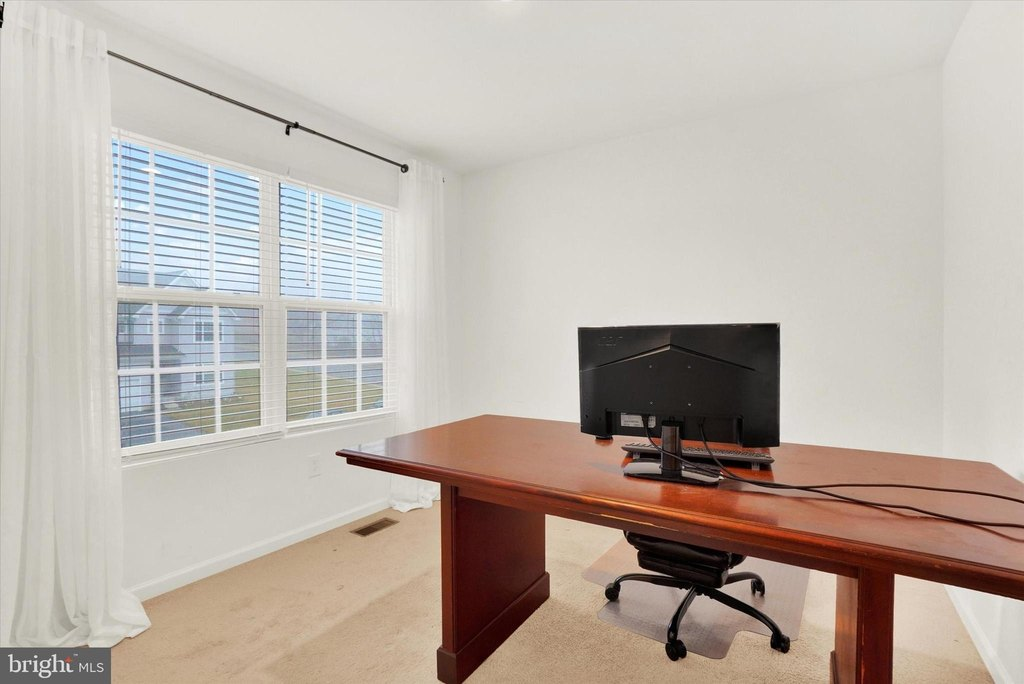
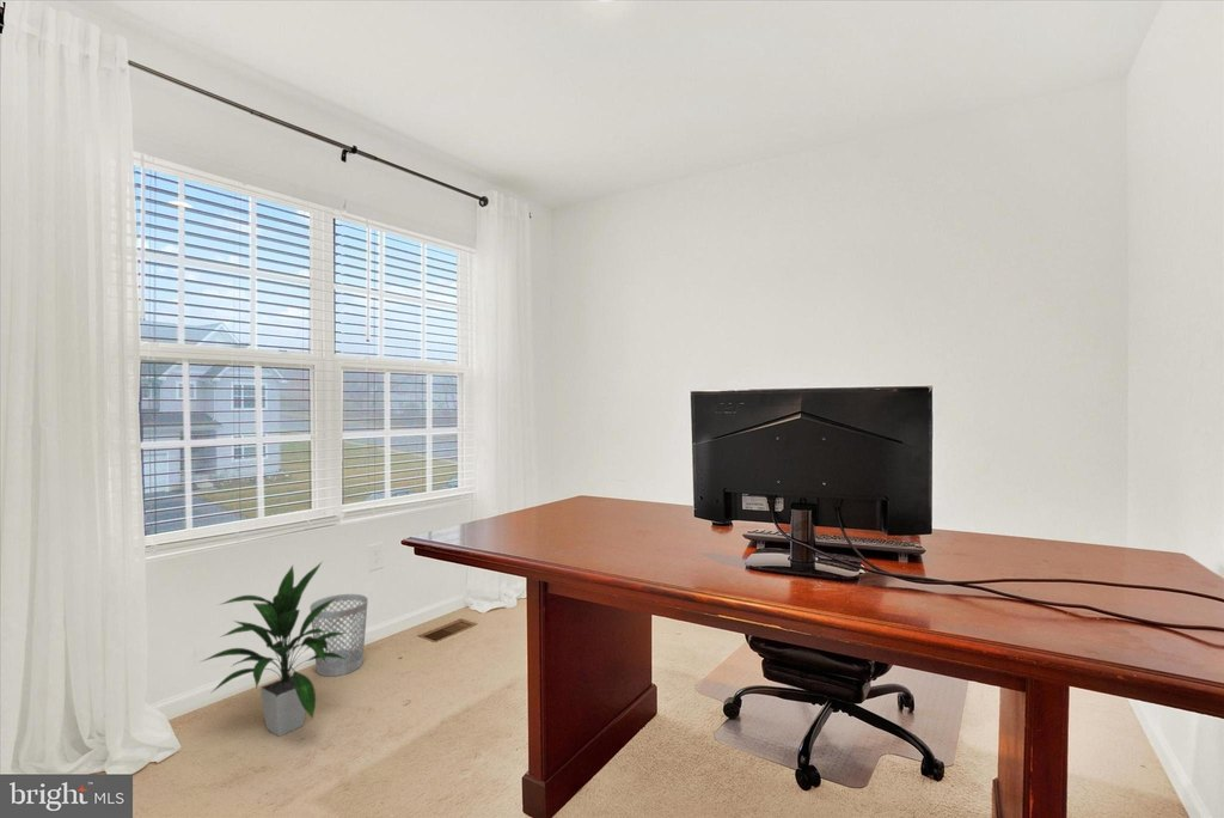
+ wastebasket [308,593,369,678]
+ indoor plant [197,560,345,738]
